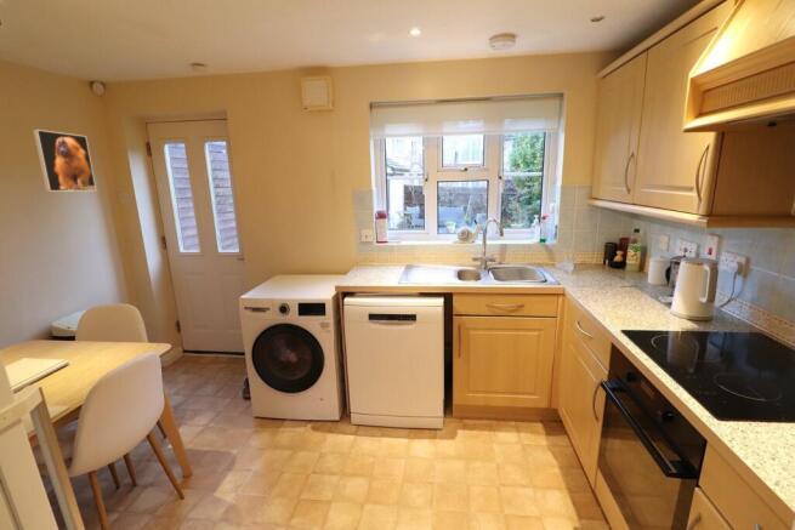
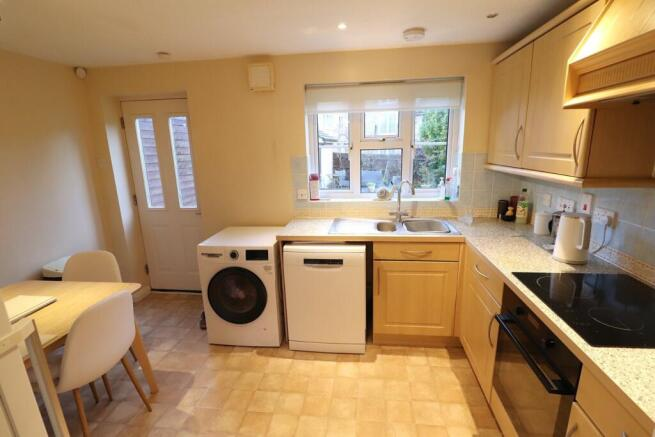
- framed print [32,129,97,193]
